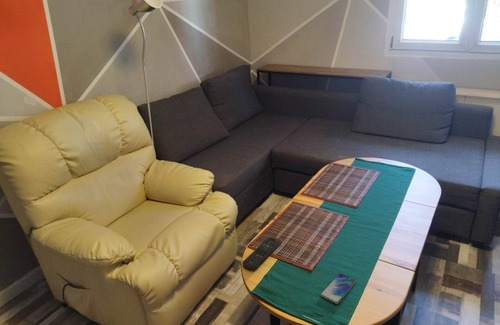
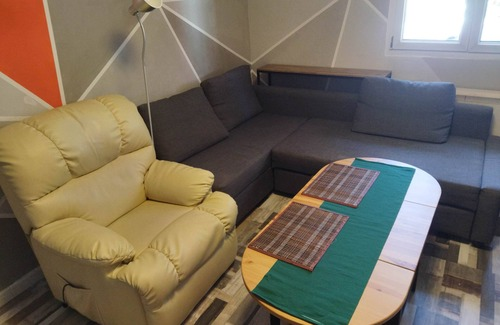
- remote control [241,236,282,271]
- smartphone [320,273,357,305]
